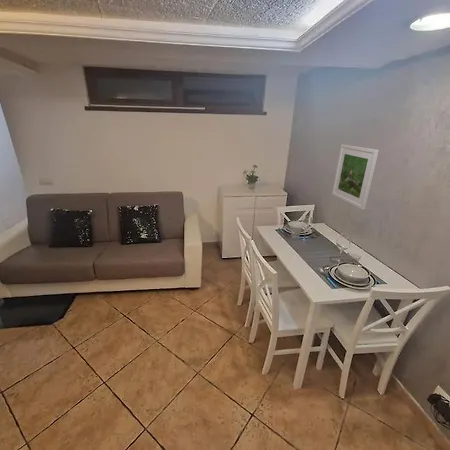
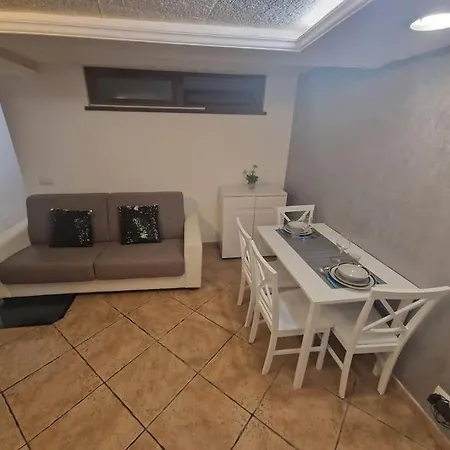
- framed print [331,143,380,211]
